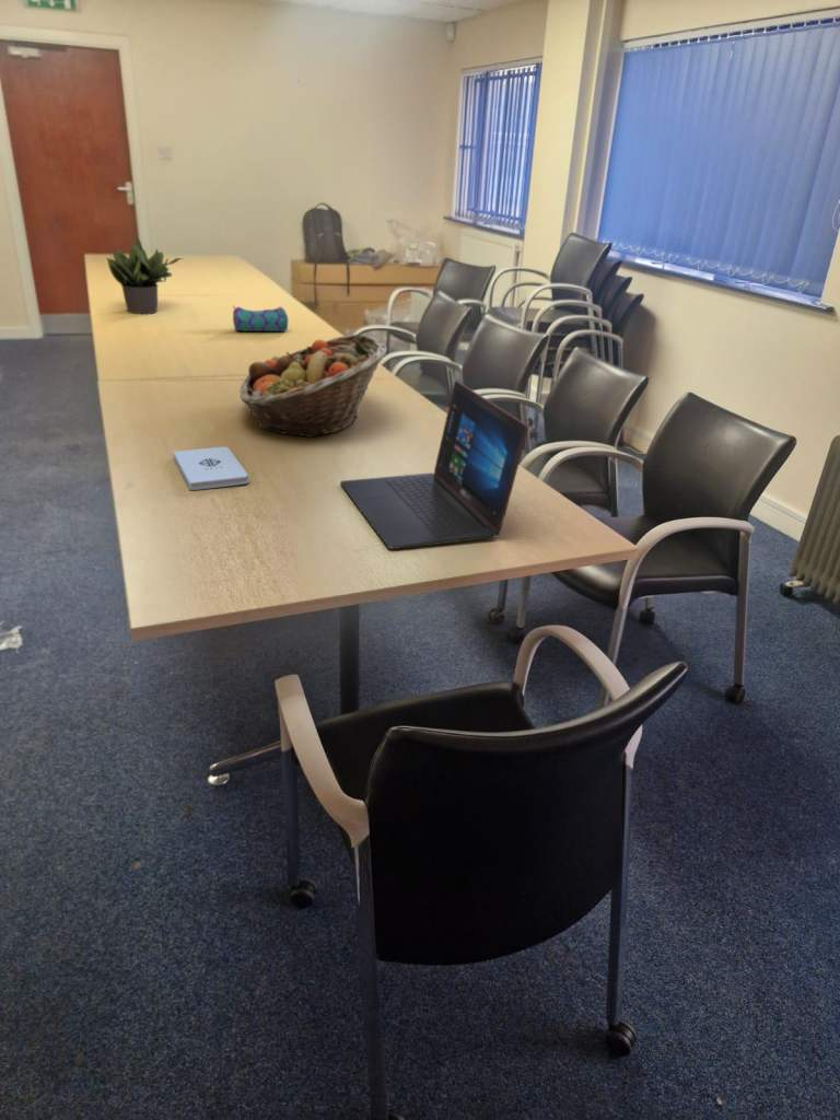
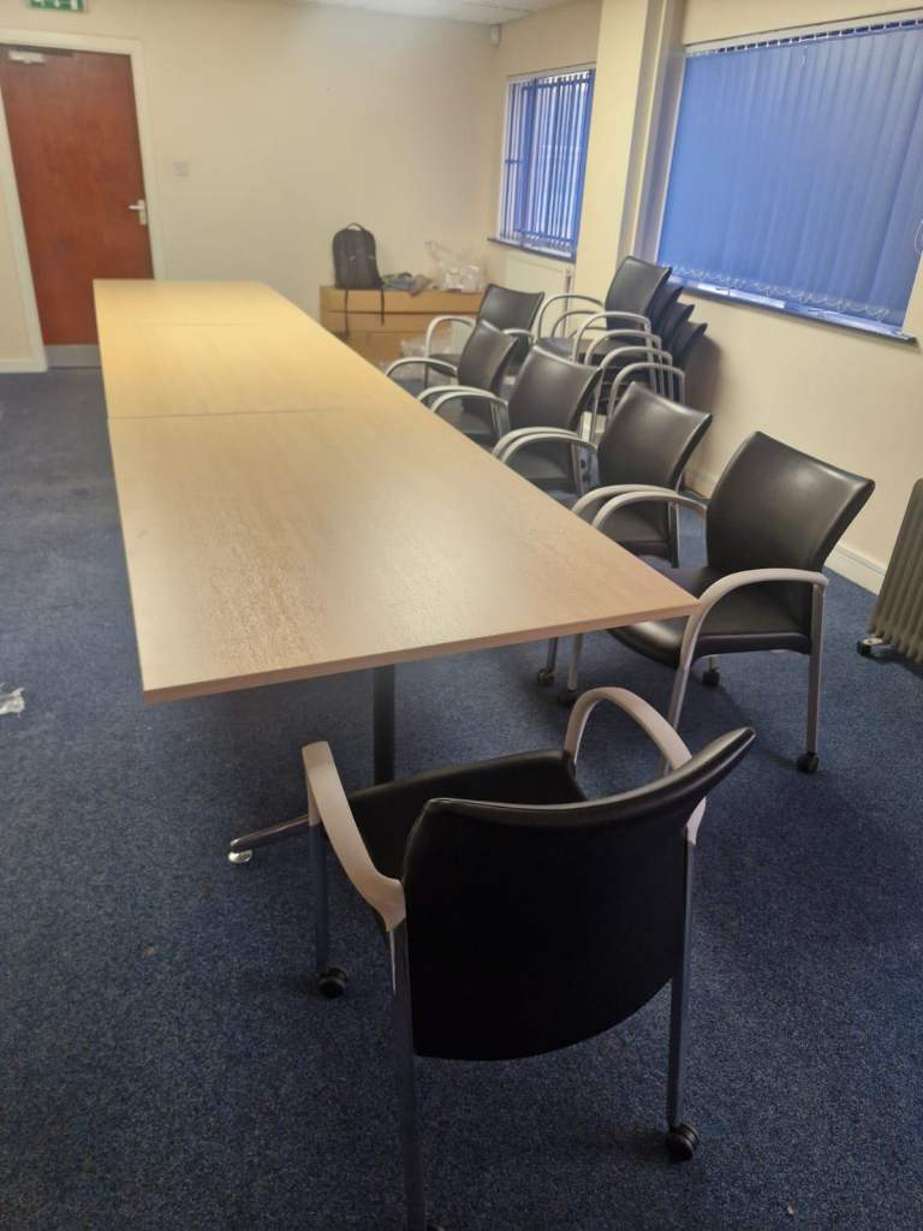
- laptop [339,380,529,550]
- fruit basket [240,332,388,439]
- potted plant [105,237,185,315]
- pencil case [232,304,289,332]
- notepad [172,446,249,491]
